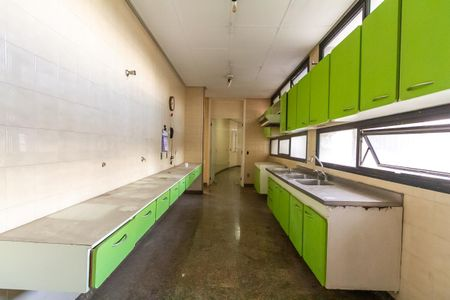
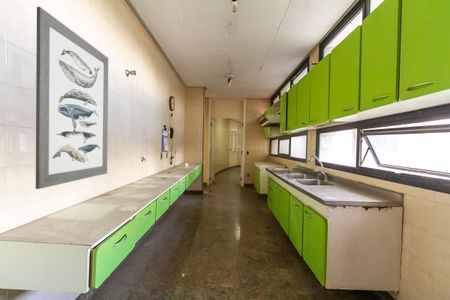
+ wall art [35,6,109,190]
